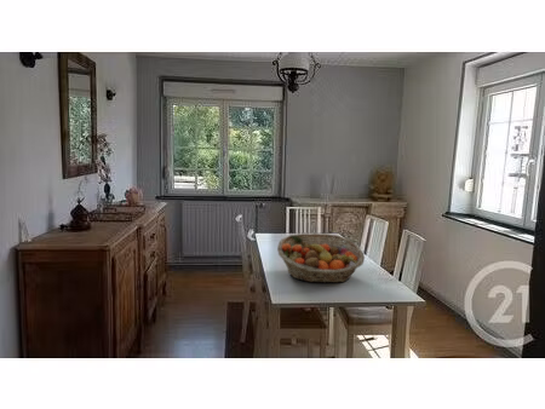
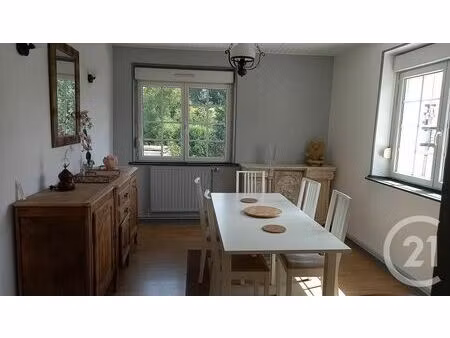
- fruit basket [276,232,366,284]
